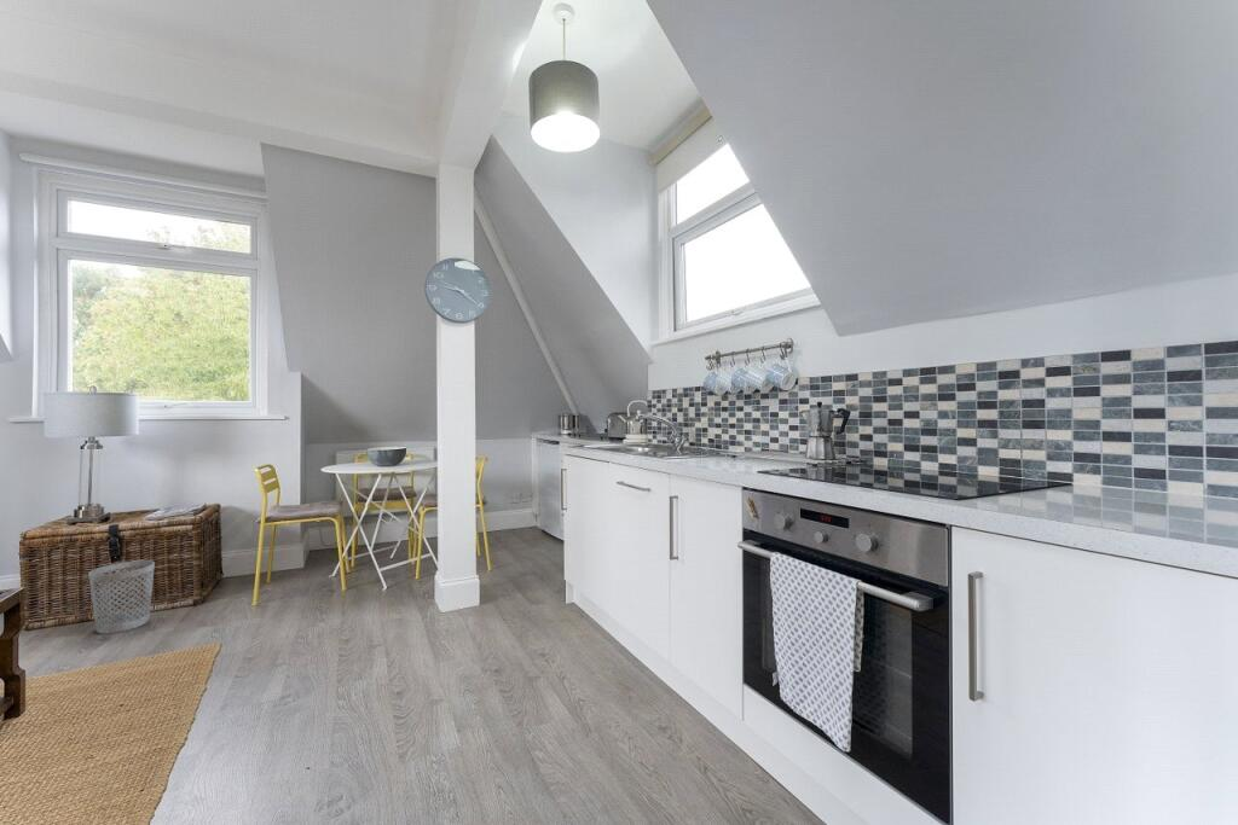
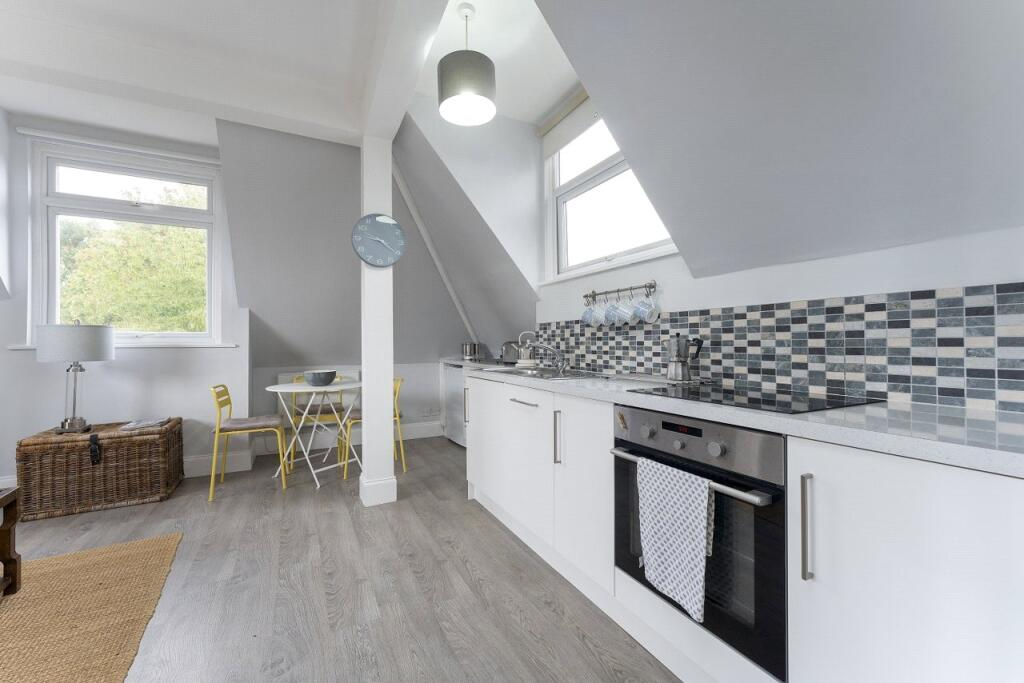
- wastebasket [87,559,156,635]
